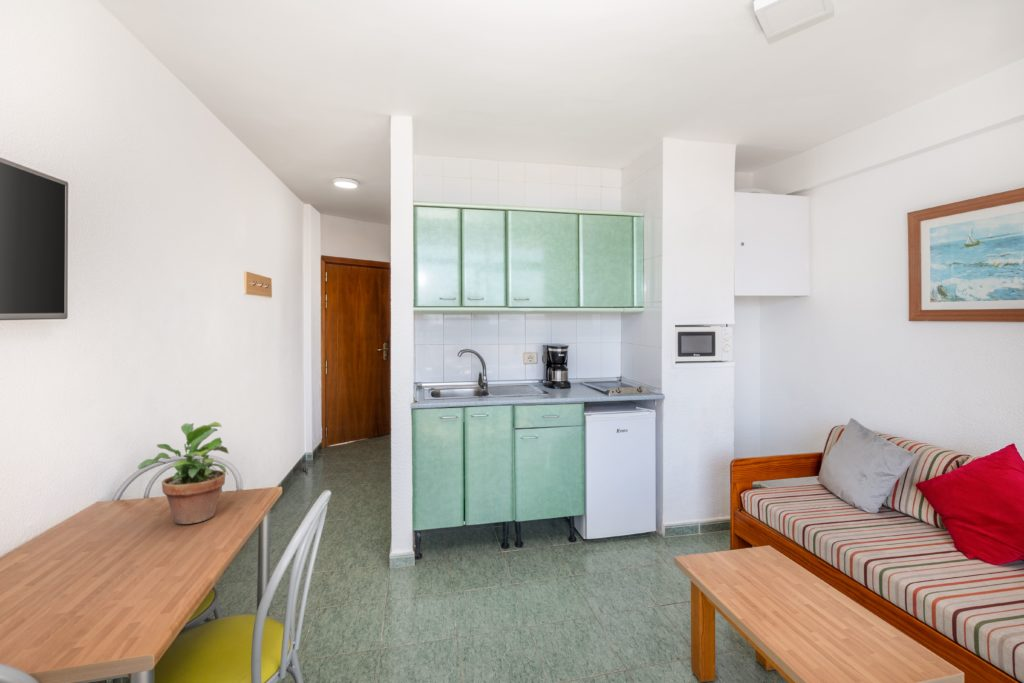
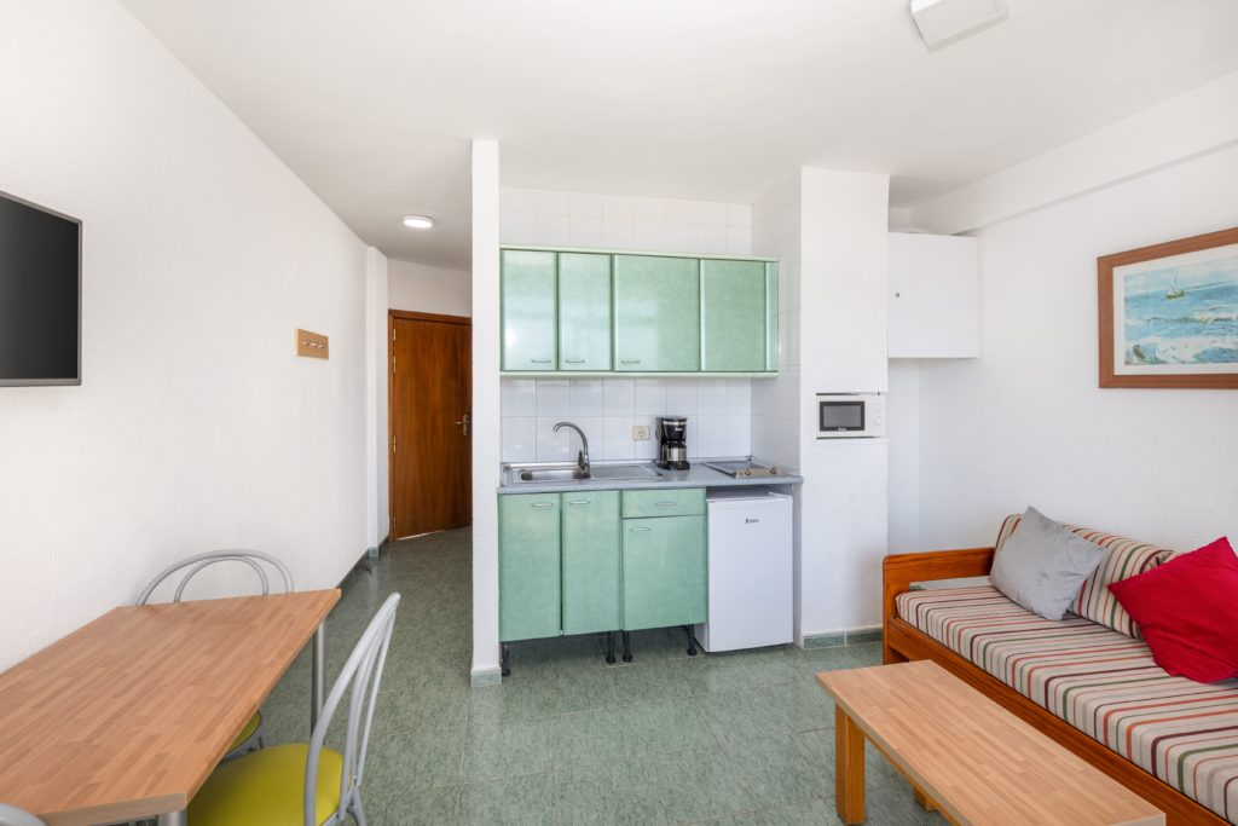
- potted plant [136,421,230,525]
